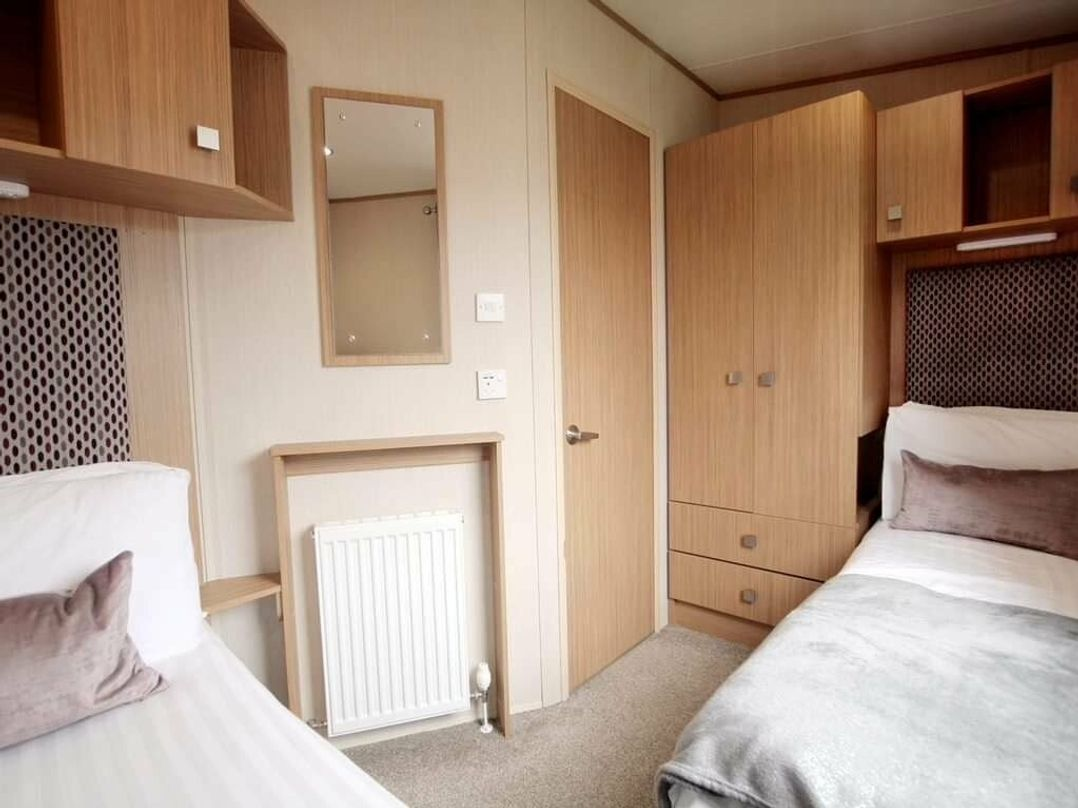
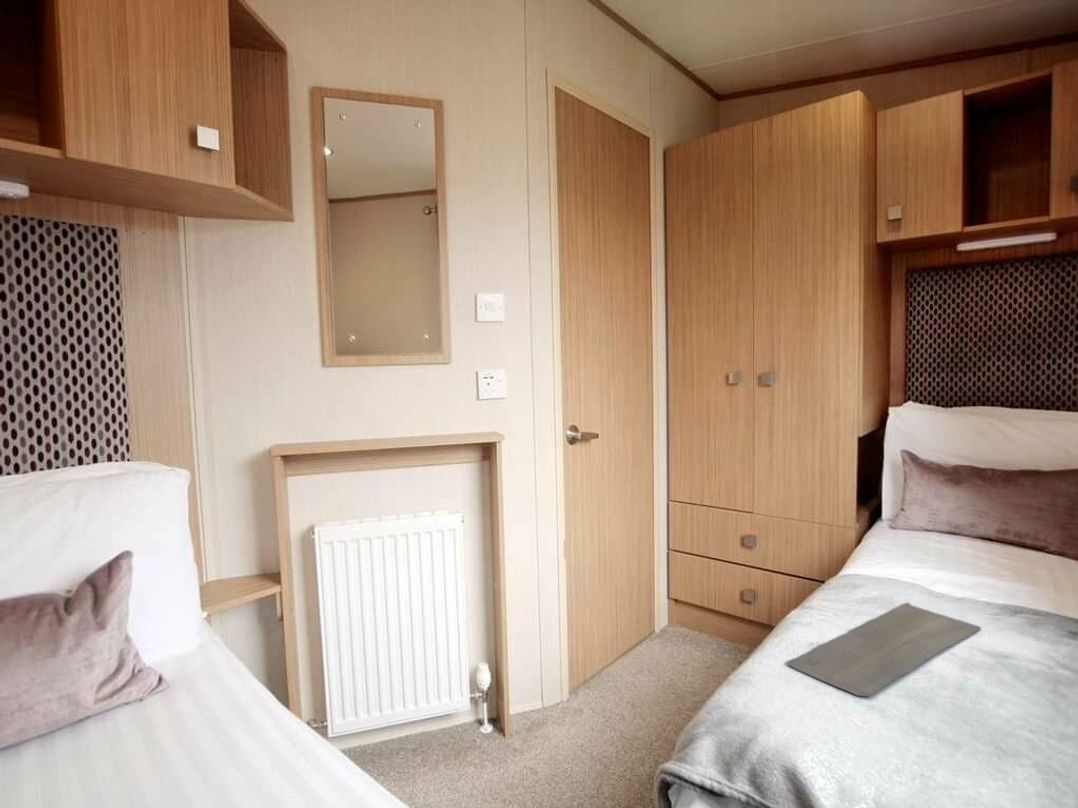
+ bath mat [785,602,981,697]
